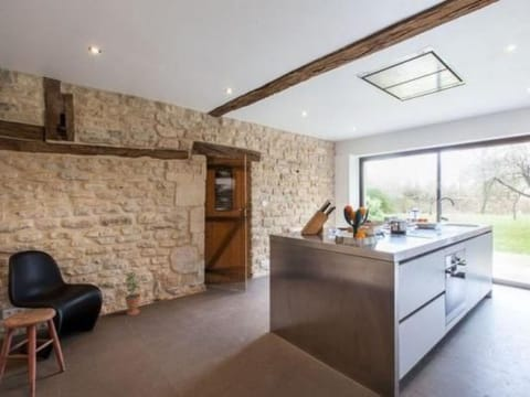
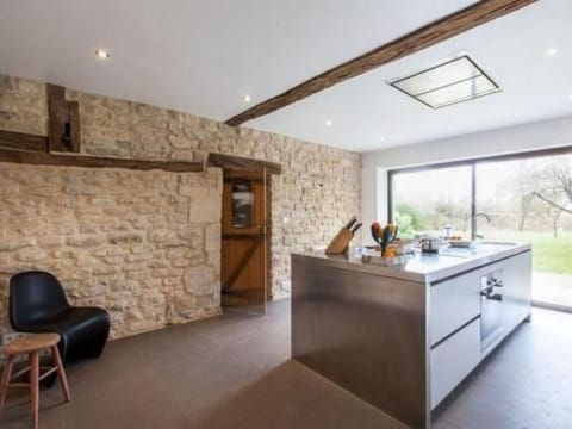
- potted plant [121,269,141,316]
